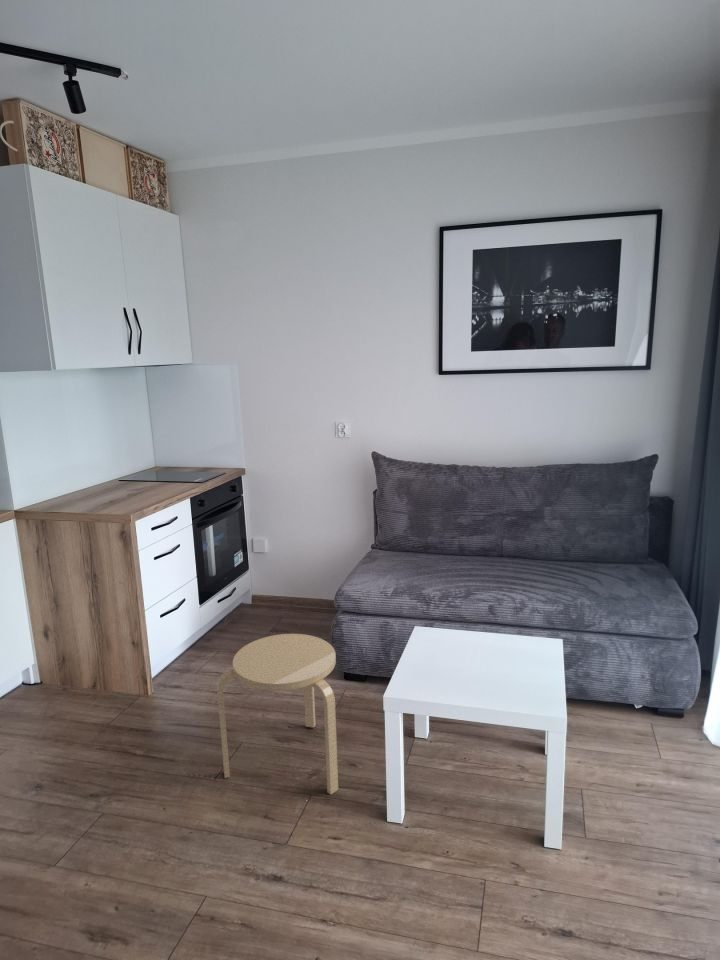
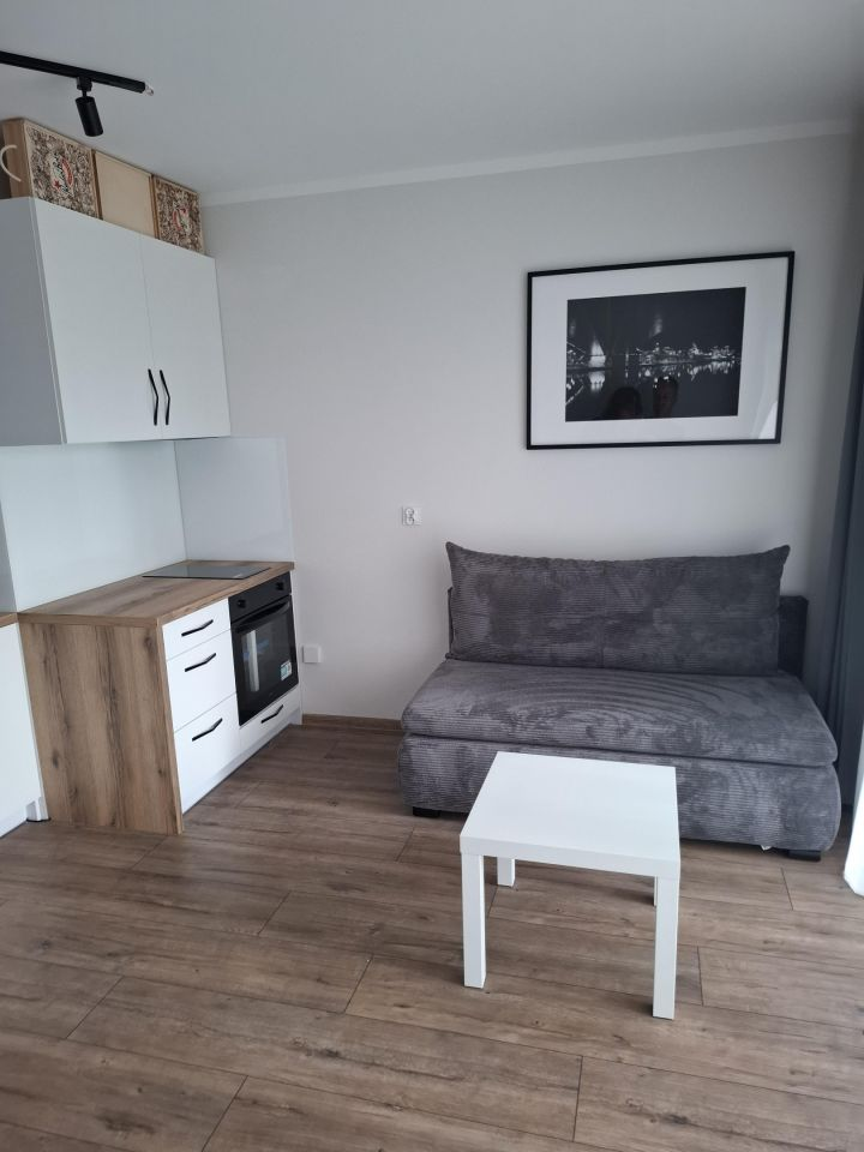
- stool [216,633,339,795]
